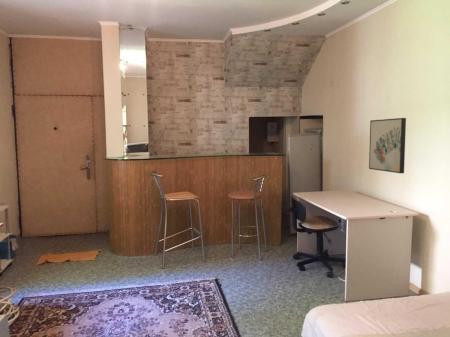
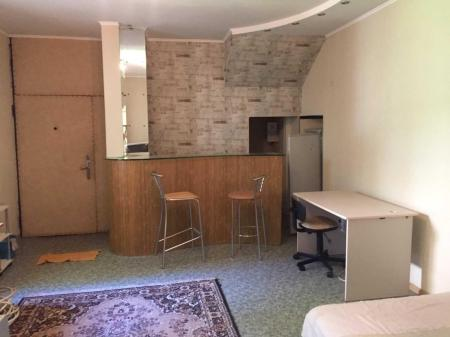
- wall art [368,117,407,174]
